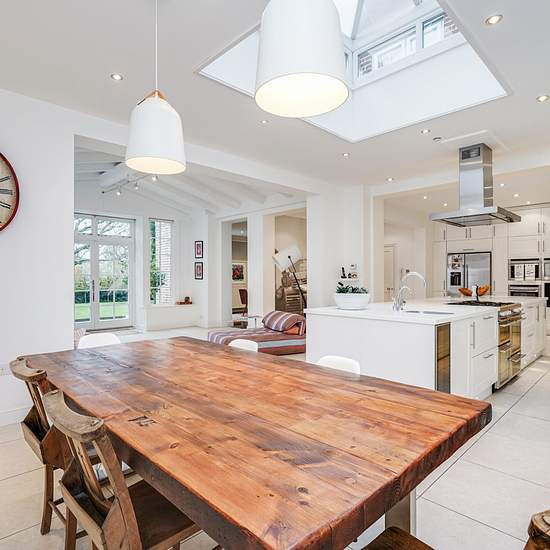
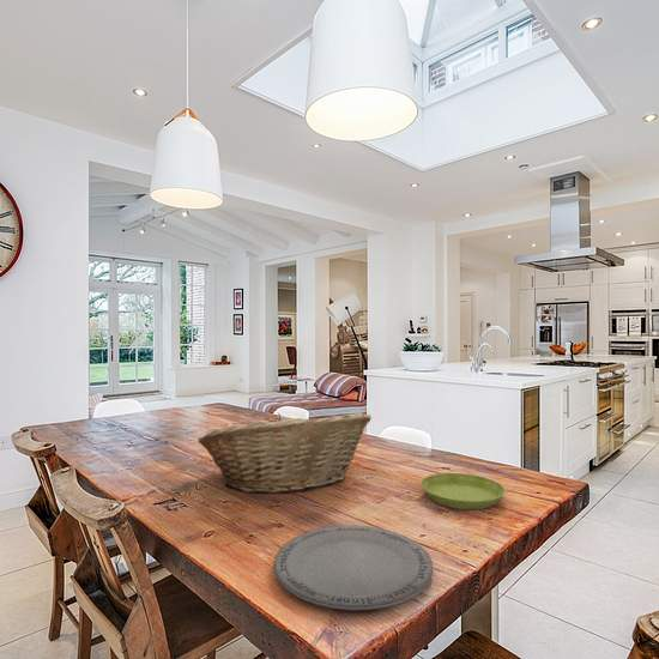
+ saucer [419,472,506,510]
+ fruit basket [197,411,373,495]
+ plate [273,525,434,611]
